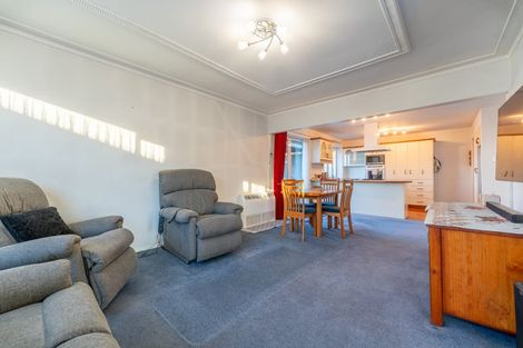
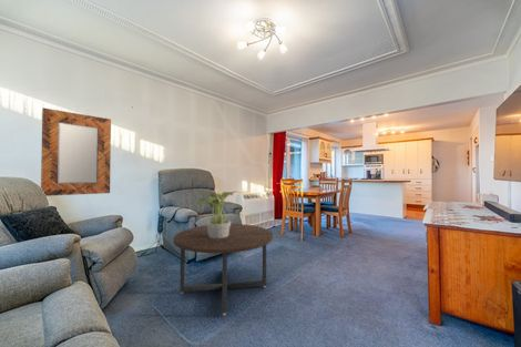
+ home mirror [40,106,112,197]
+ coffee table [172,223,274,316]
+ potted plant [195,191,242,238]
